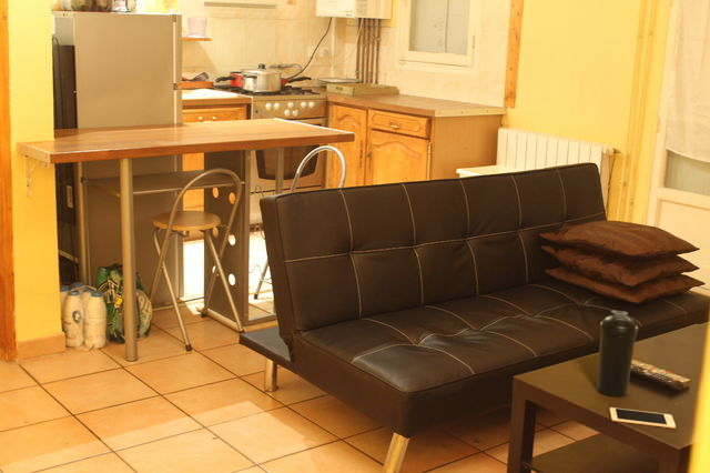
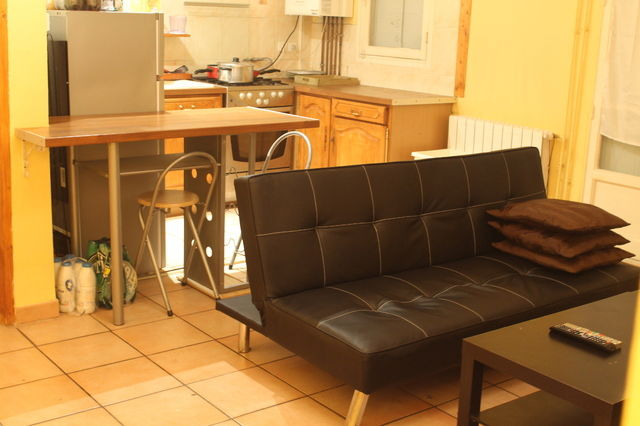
- cell phone [609,406,677,430]
- water bottle [596,310,639,397]
